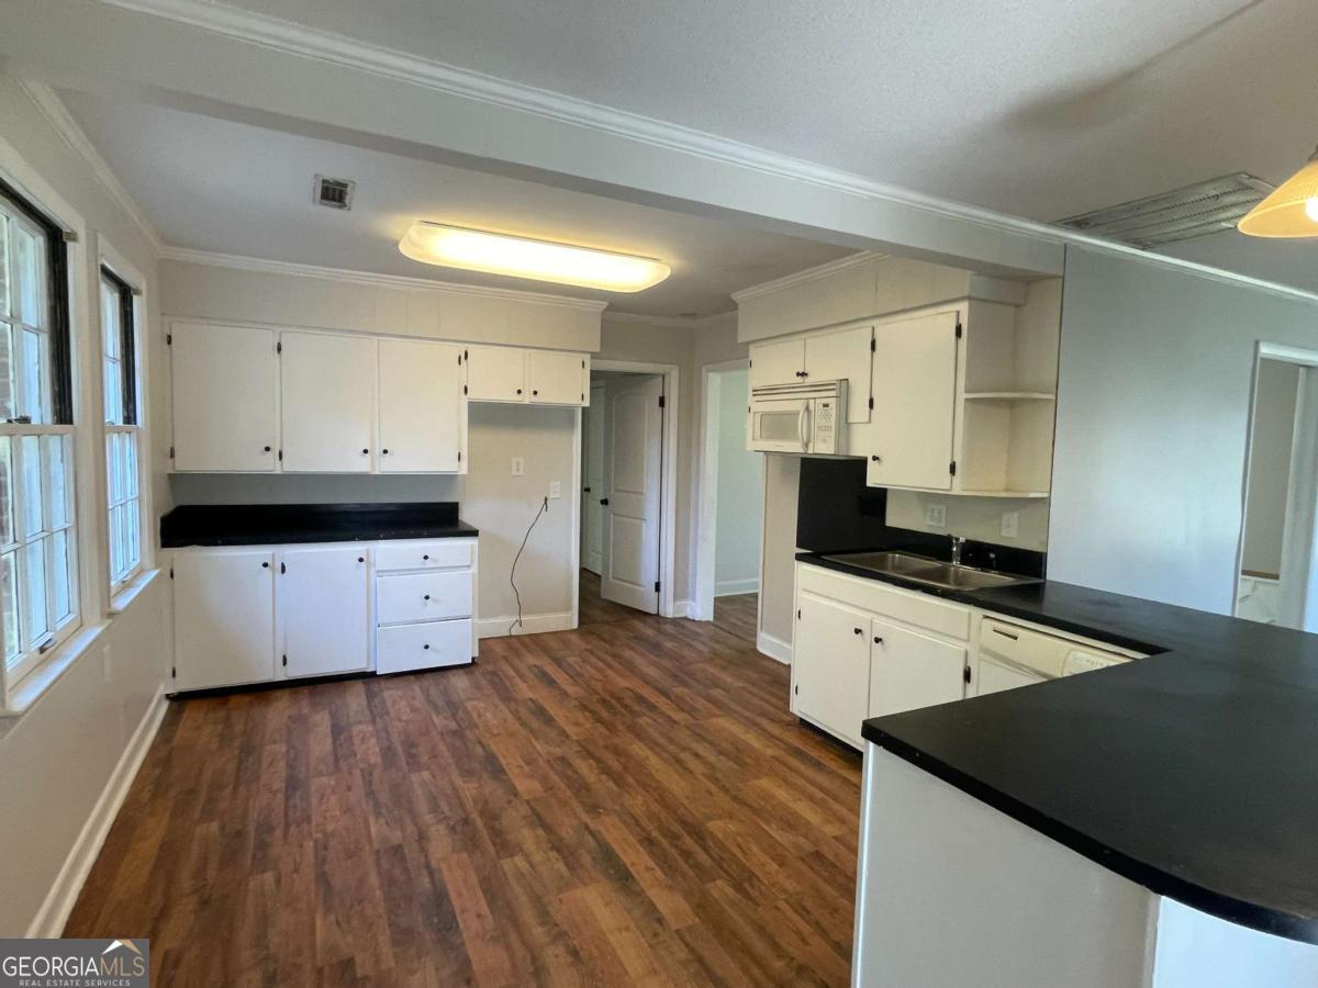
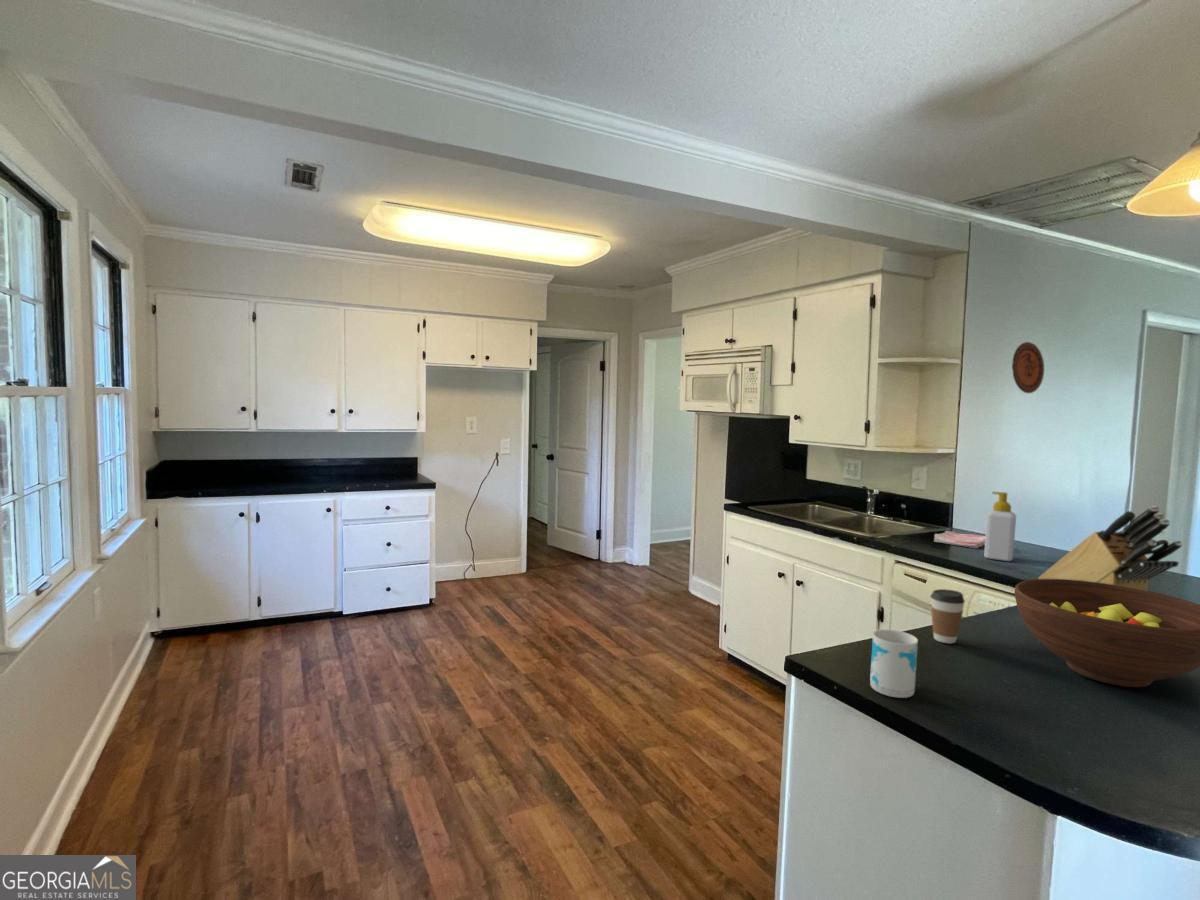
+ mug [869,628,919,699]
+ dish towel [933,530,986,549]
+ coffee cup [930,588,966,645]
+ soap bottle [983,491,1017,562]
+ knife block [1037,505,1184,591]
+ fruit bowl [1014,578,1200,688]
+ decorative plate [1011,341,1045,394]
